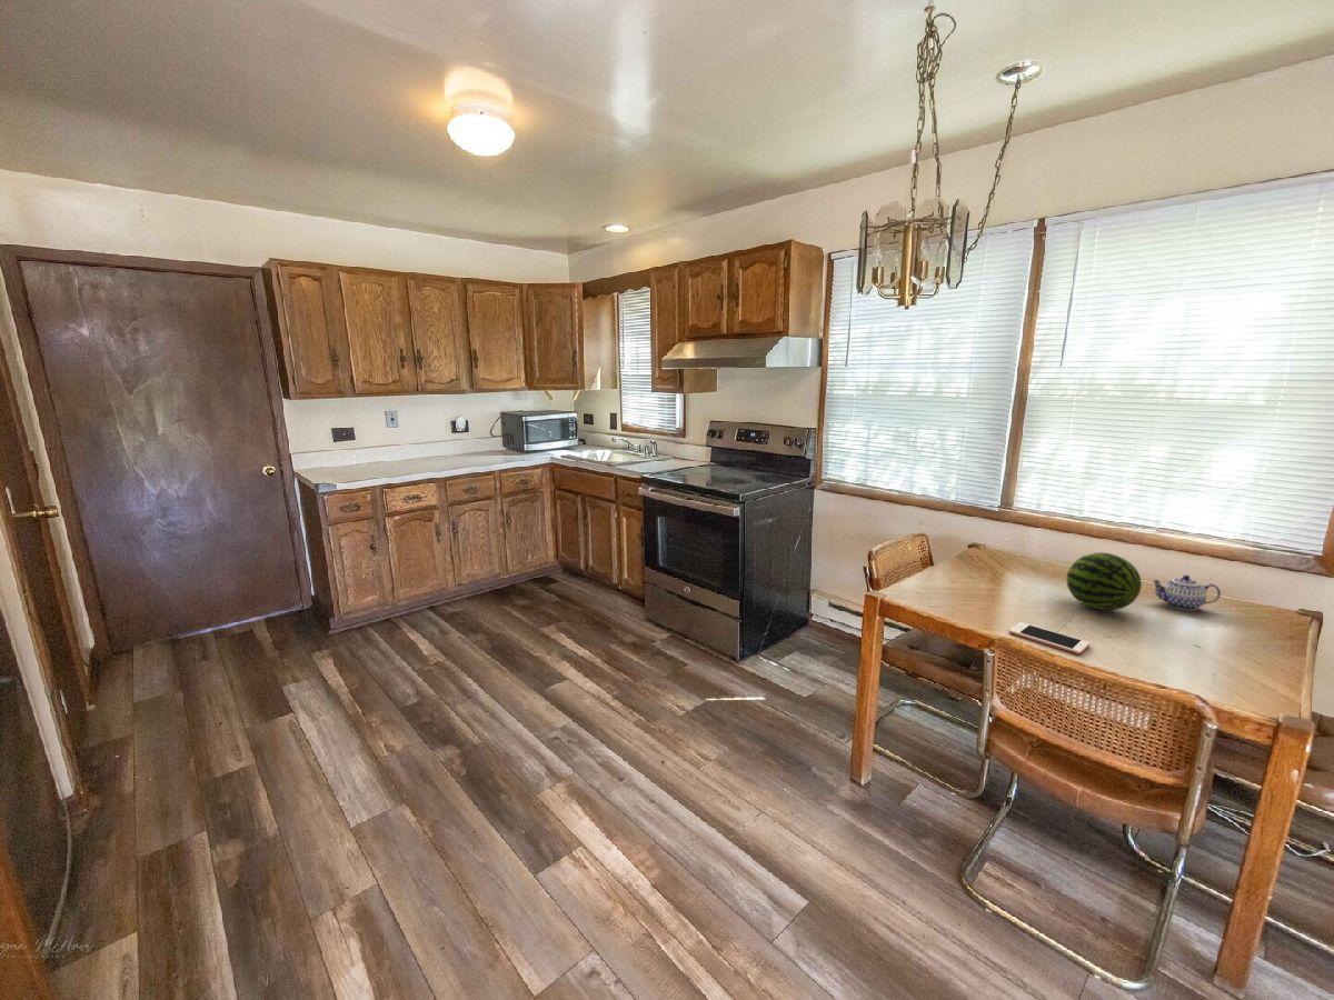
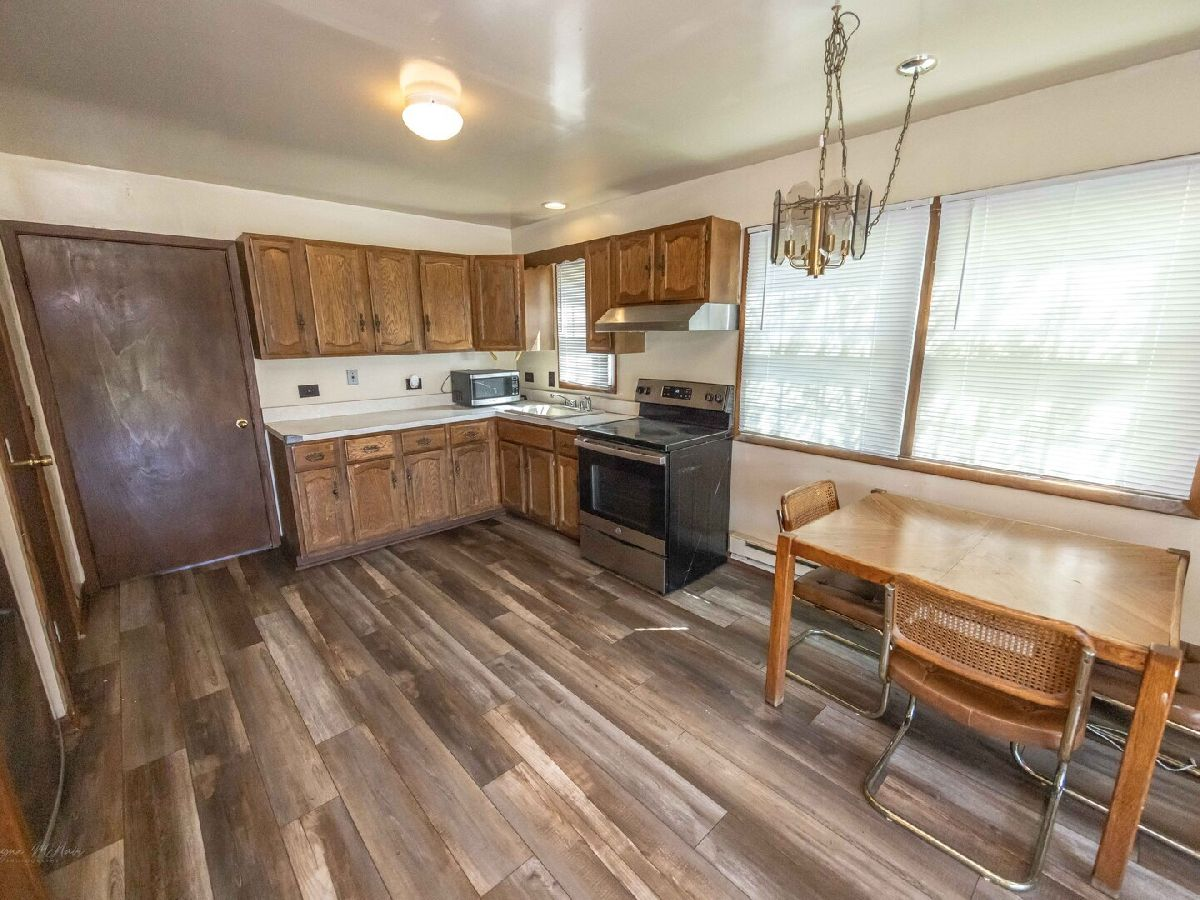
- cell phone [1008,621,1091,656]
- teapot [1151,573,1222,612]
- fruit [1065,551,1143,611]
